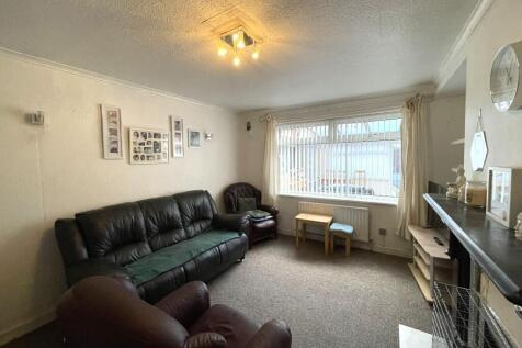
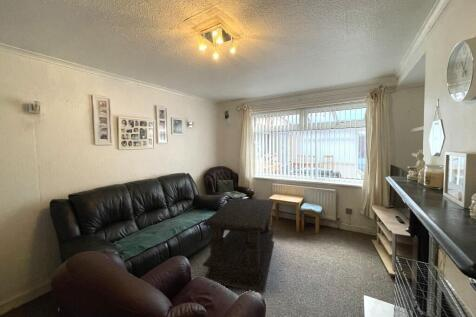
+ coffee table [201,197,275,293]
